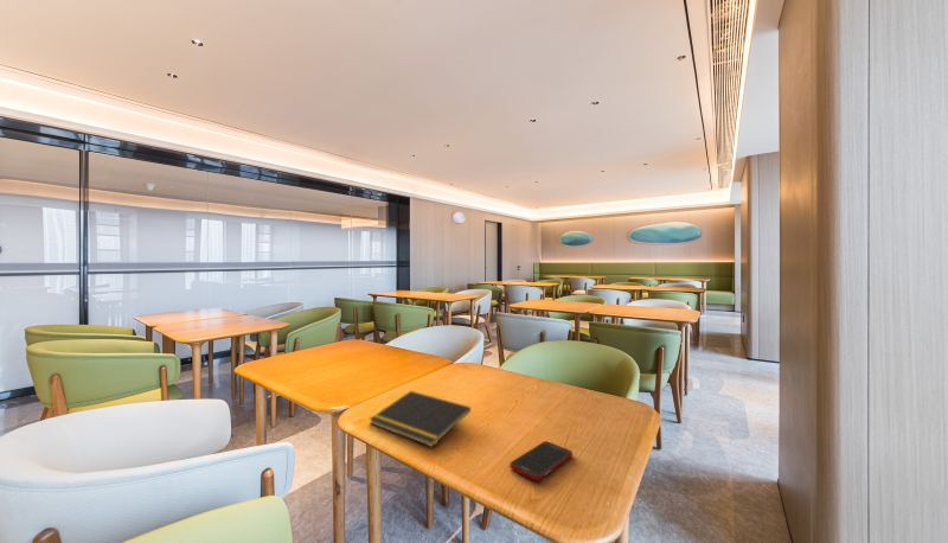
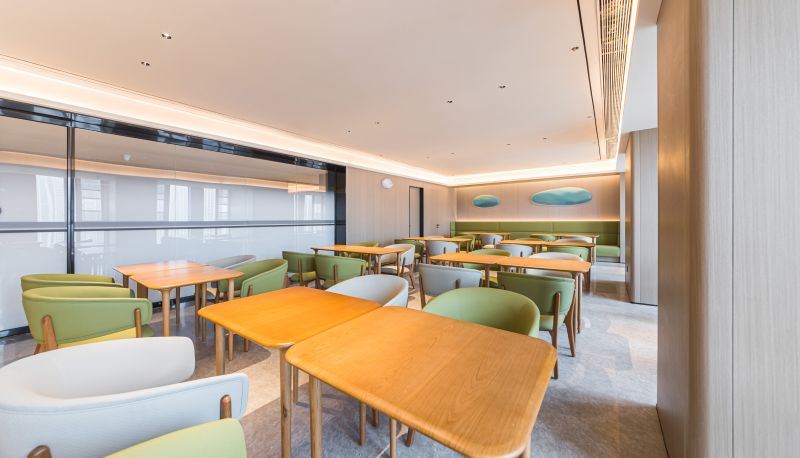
- notepad [369,390,472,448]
- cell phone [510,440,574,481]
